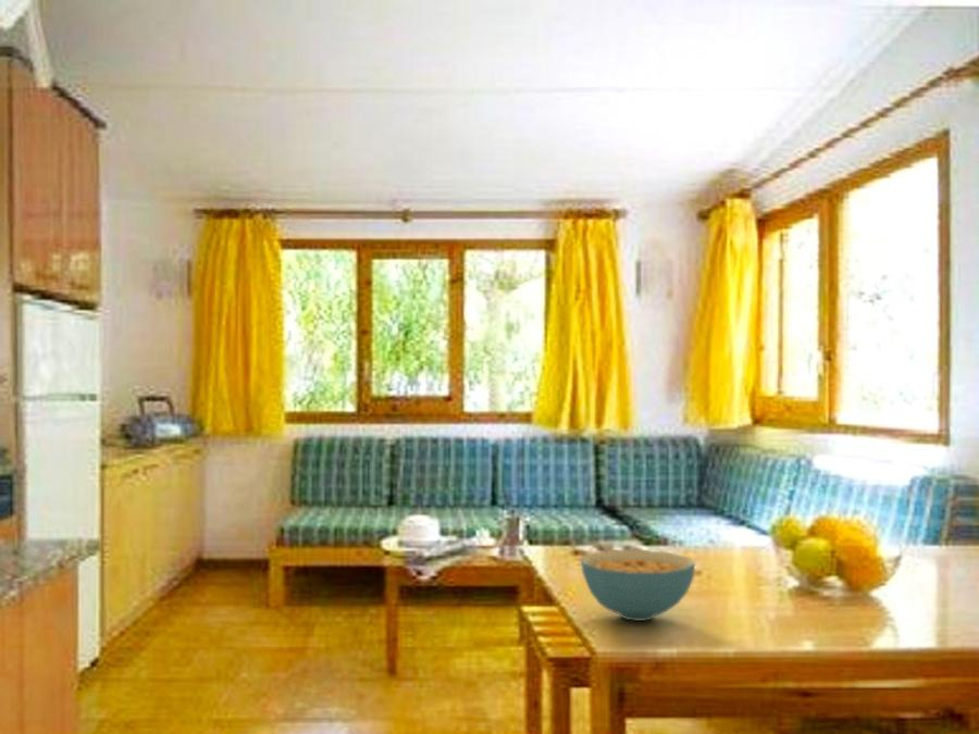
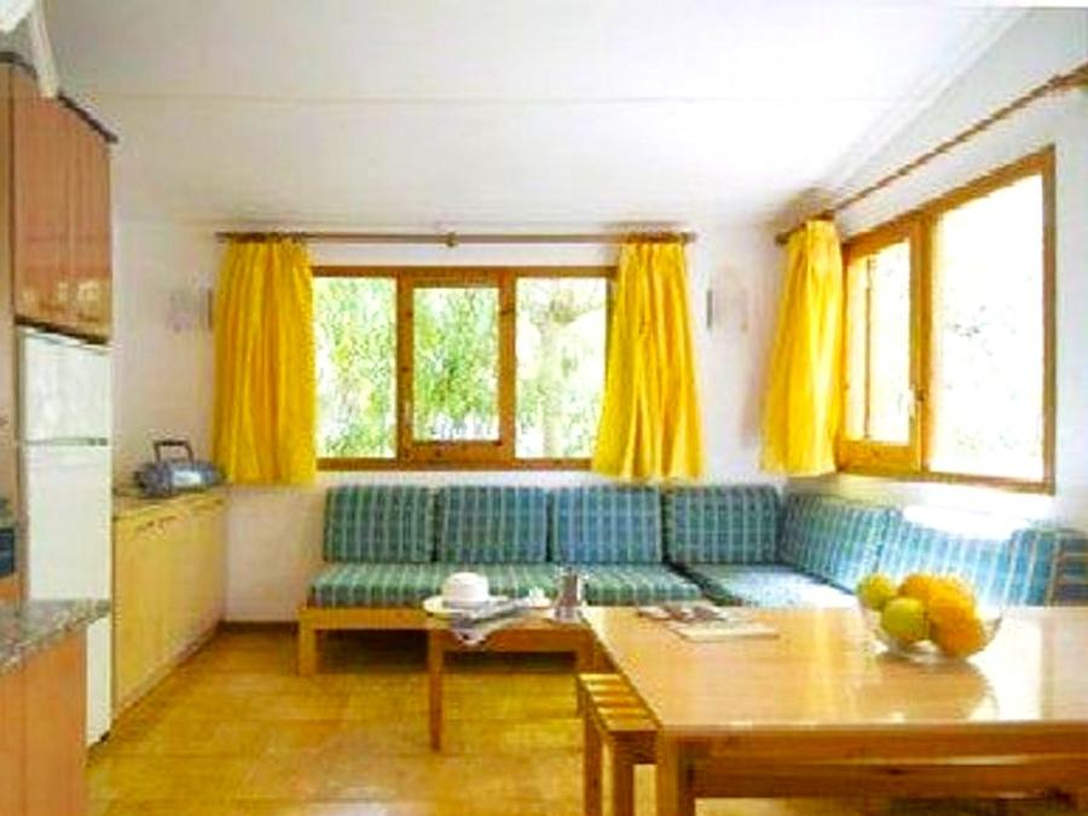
- cereal bowl [580,549,696,622]
